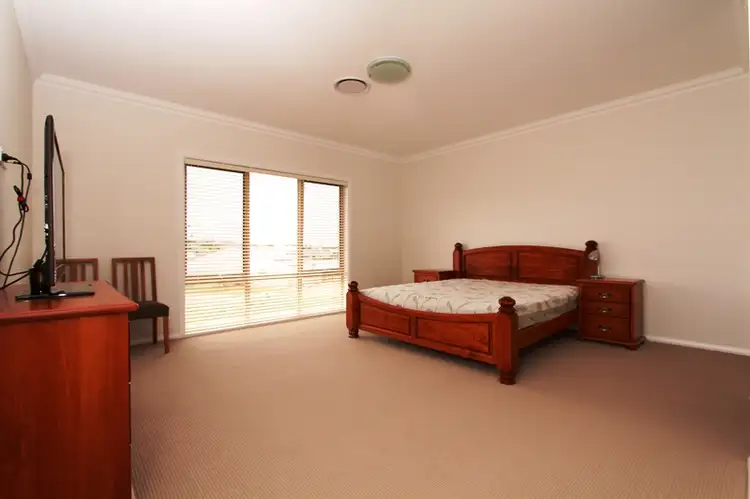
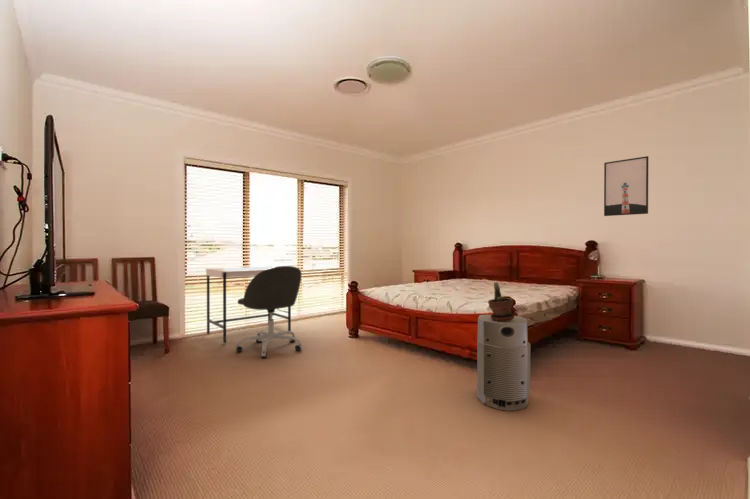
+ desk [204,265,292,344]
+ potted plant [487,281,515,322]
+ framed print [603,155,649,217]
+ air purifier [476,314,531,412]
+ office chair [235,265,303,359]
